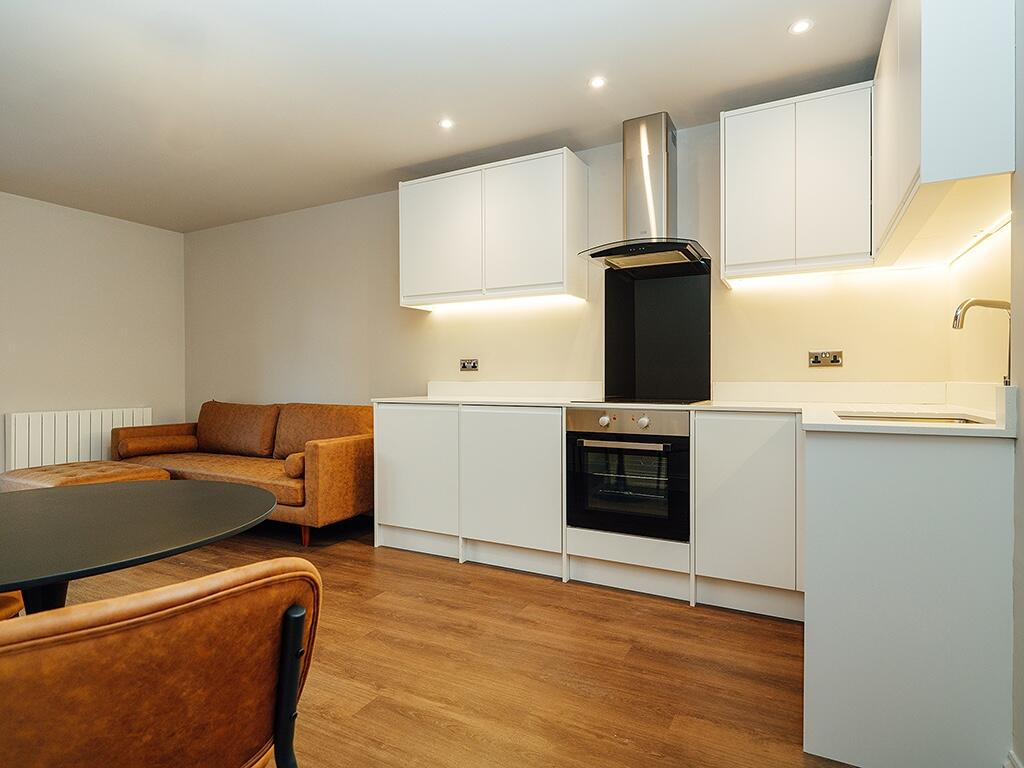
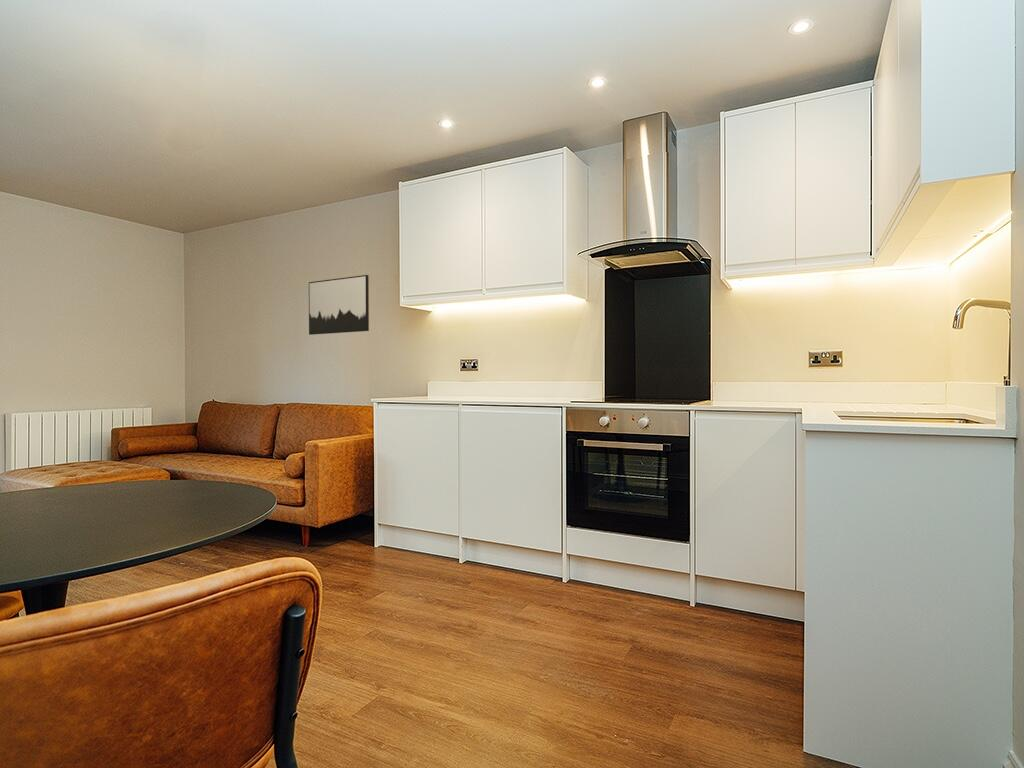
+ wall art [308,274,370,336]
